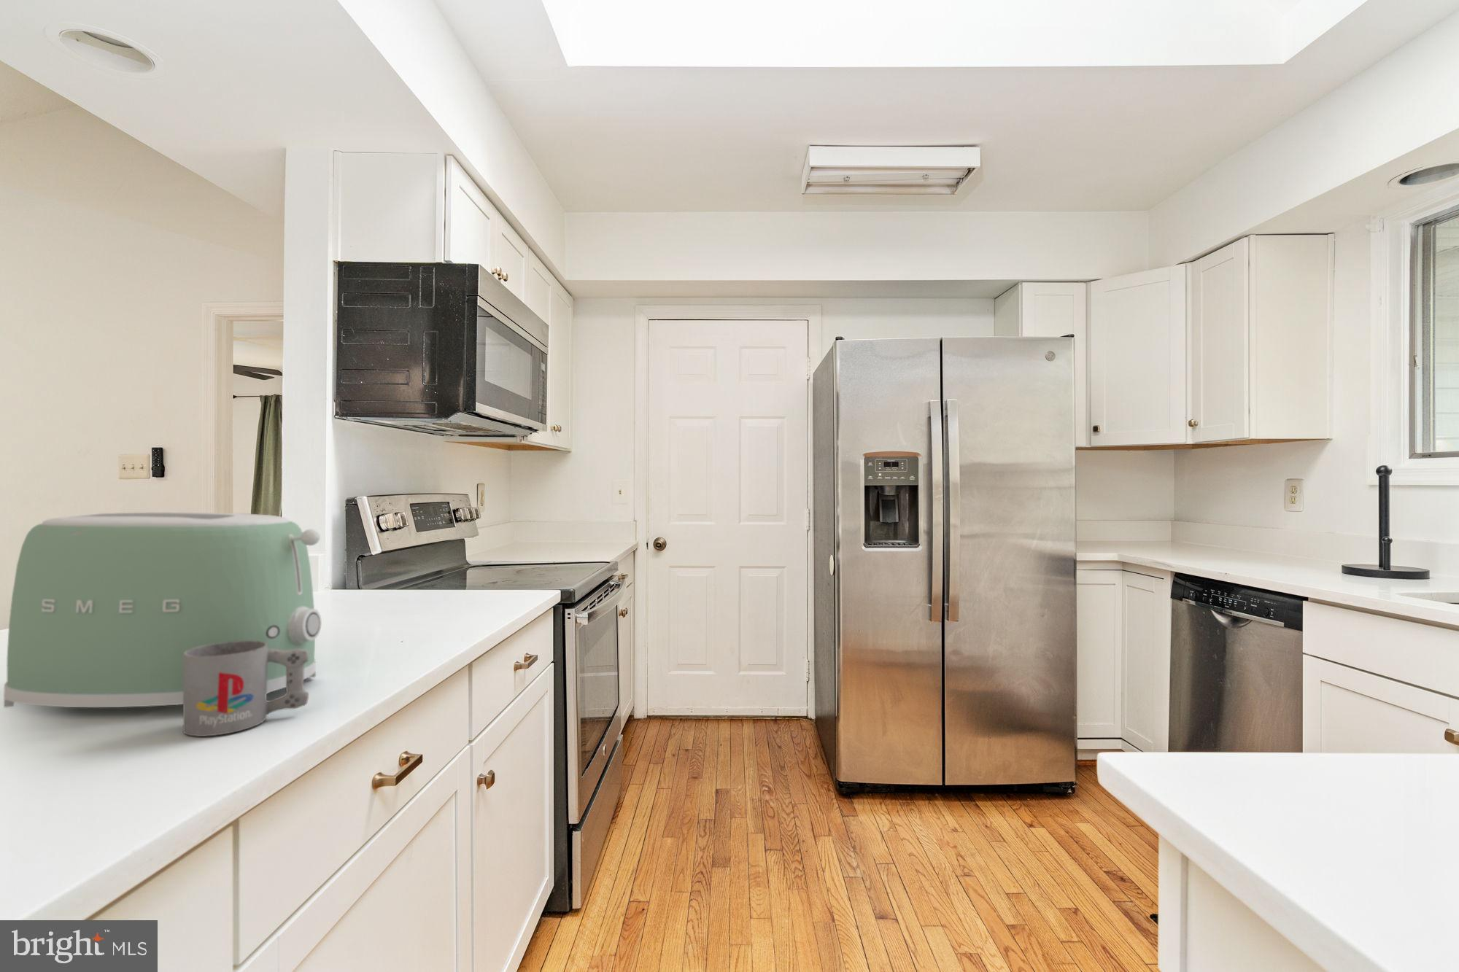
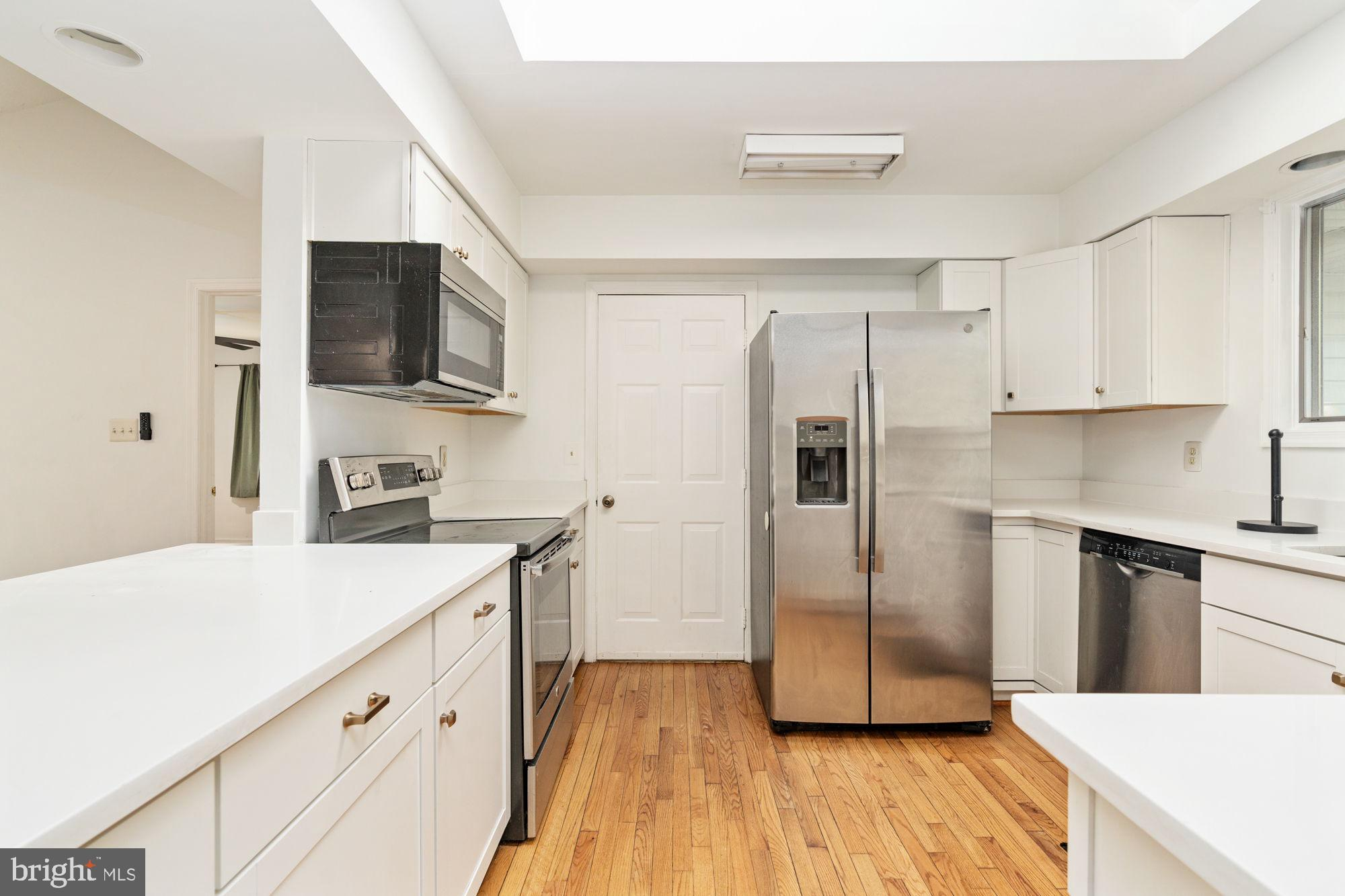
- toaster [3,511,322,708]
- mug [182,641,309,738]
